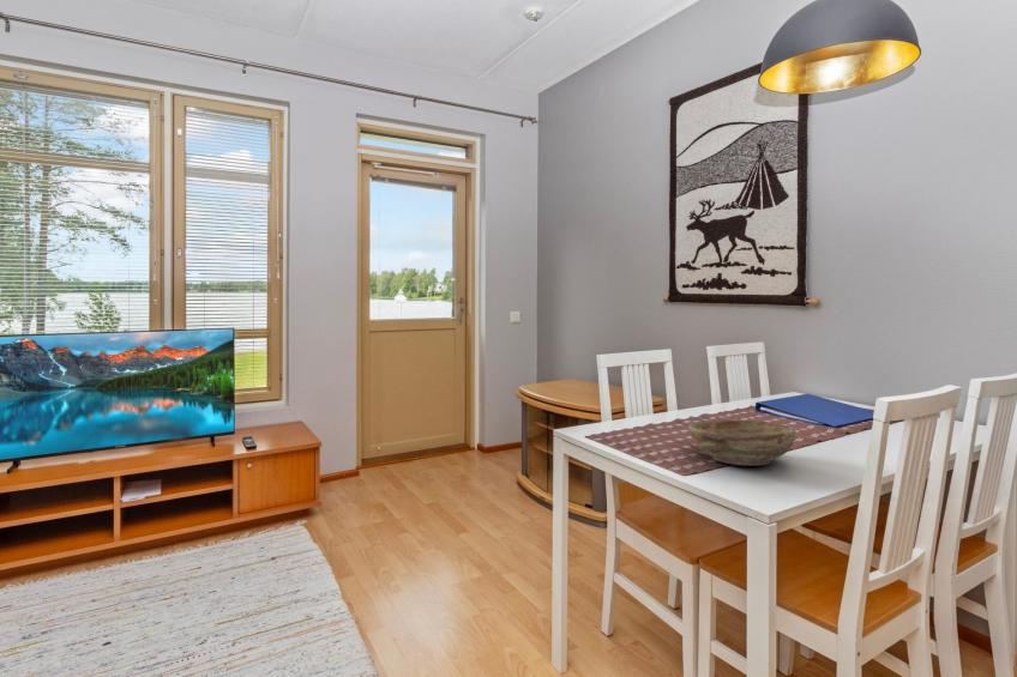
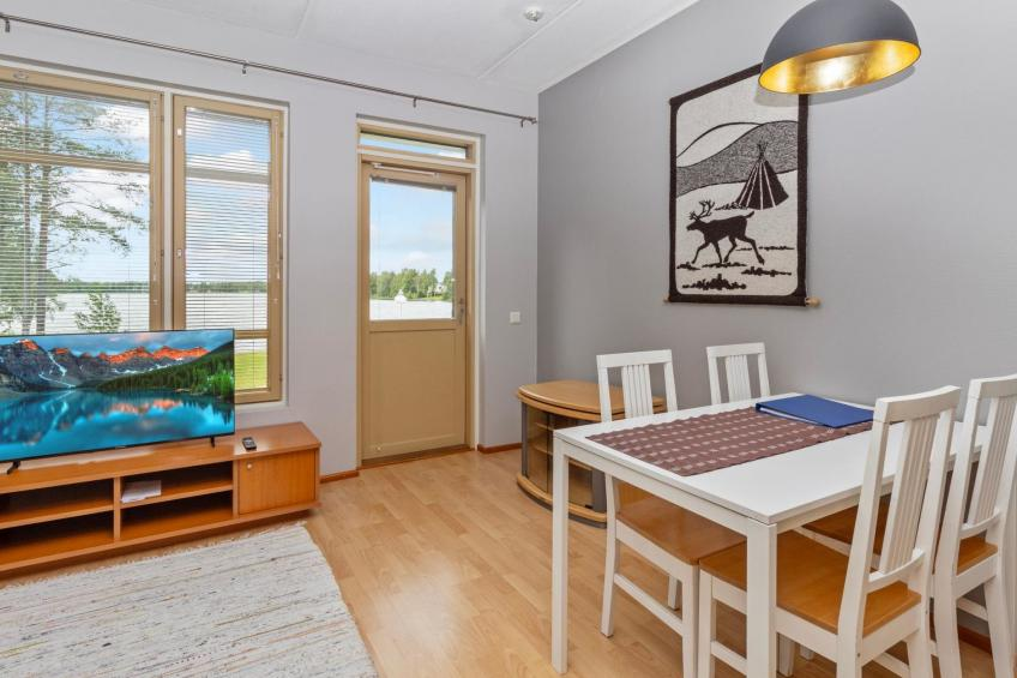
- bowl [688,419,798,467]
